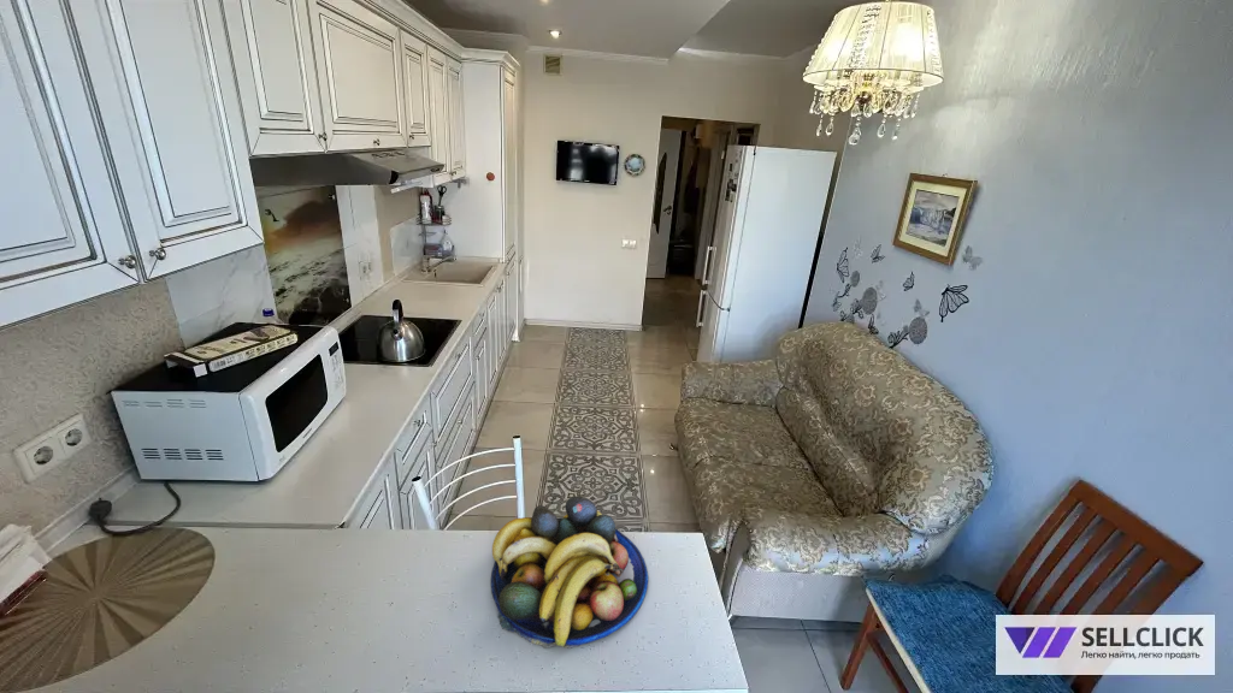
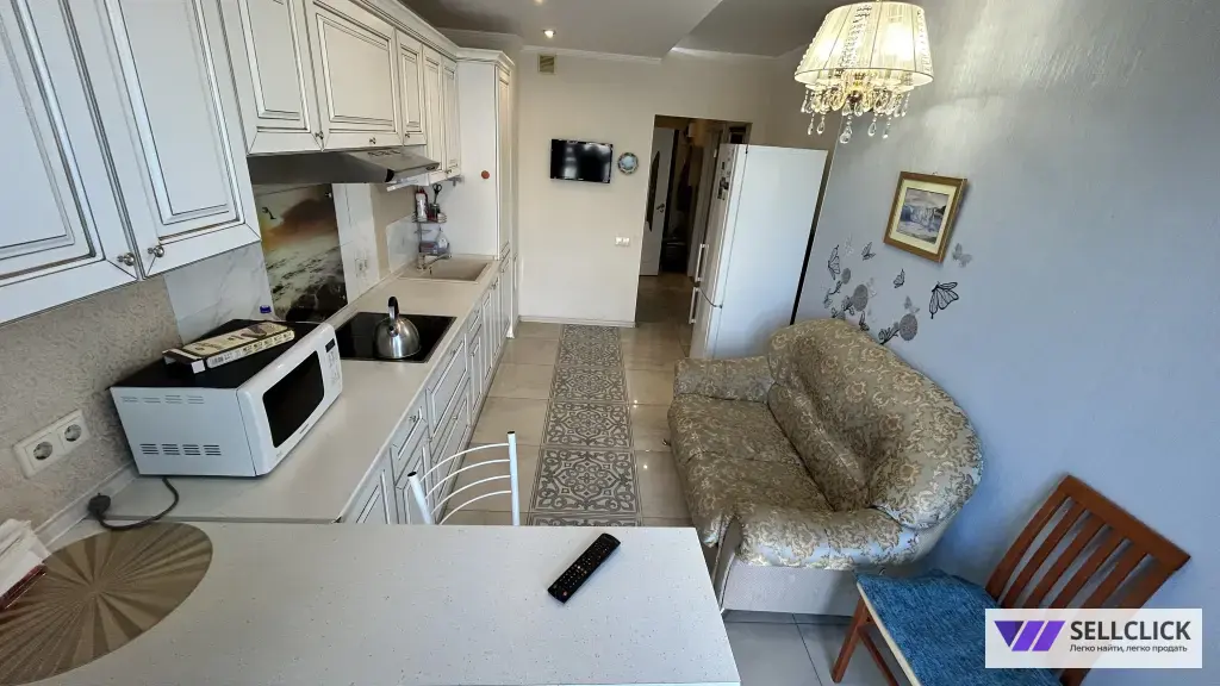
- fruit bowl [490,494,649,650]
